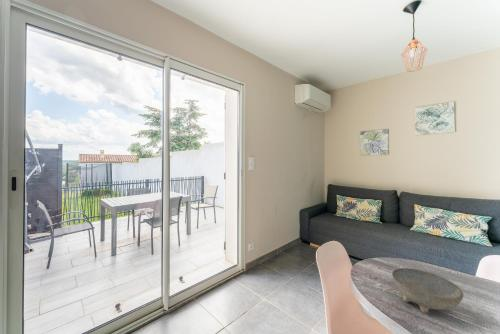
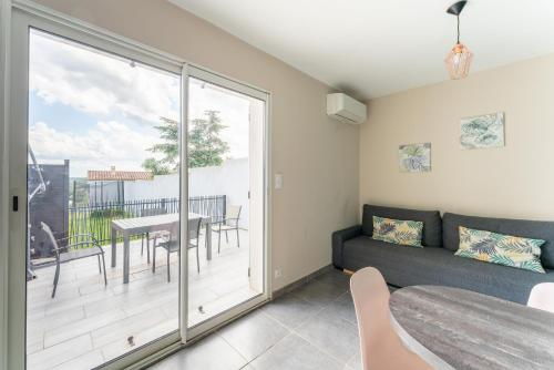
- bowl [391,267,464,314]
